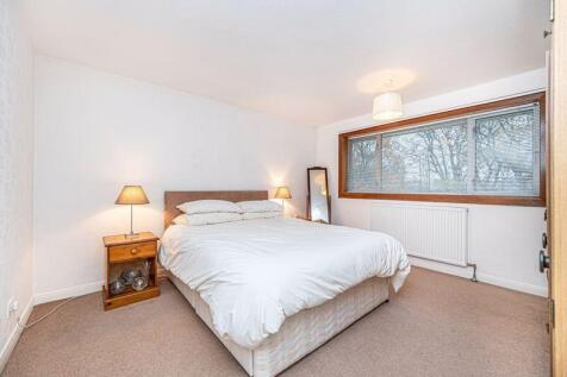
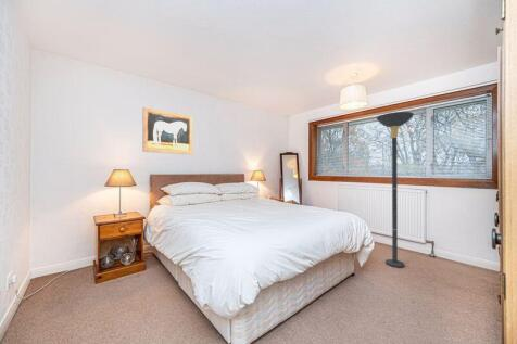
+ wall art [142,106,194,155]
+ floor lamp [376,111,415,268]
